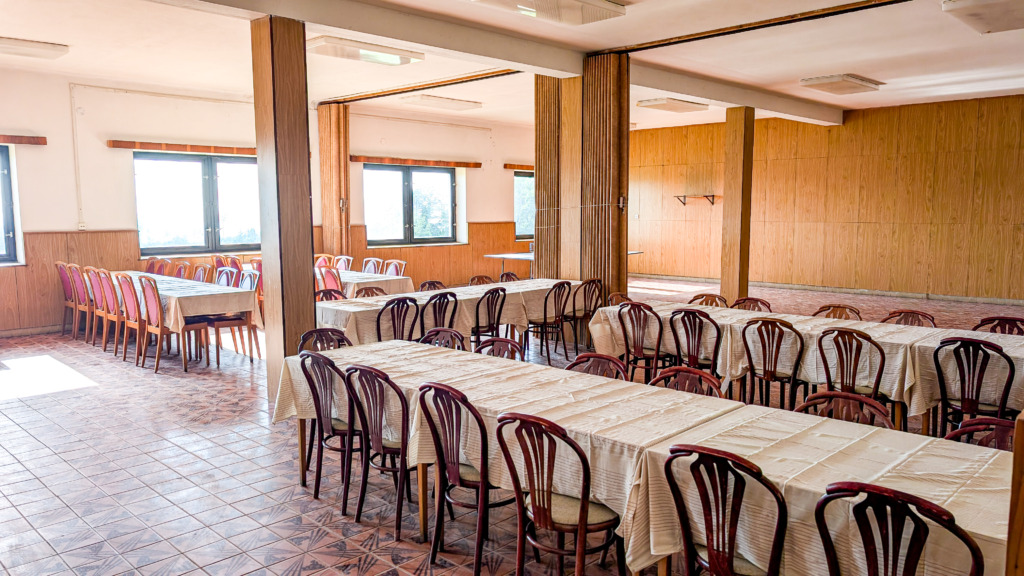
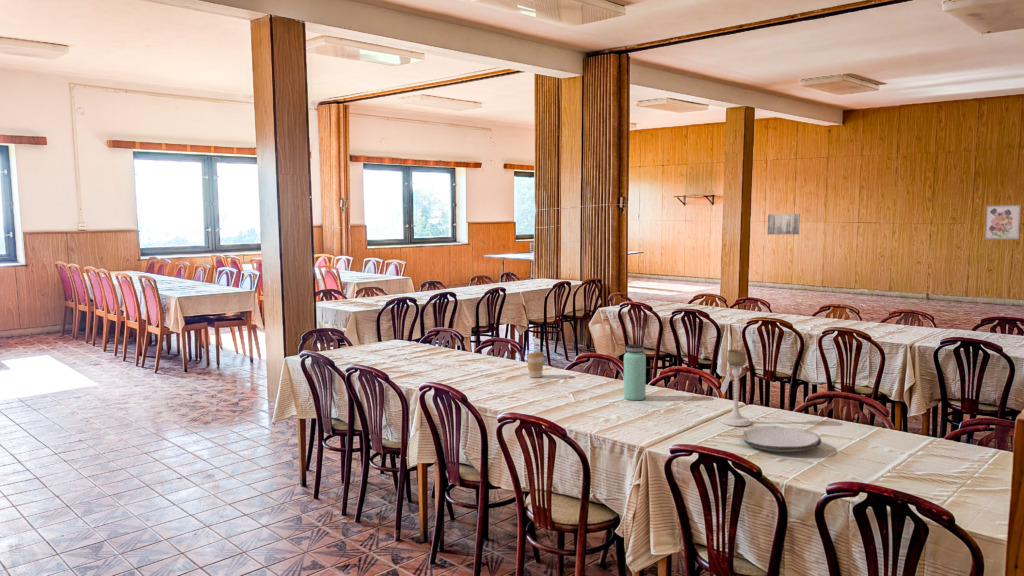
+ wall art [984,204,1021,240]
+ candle holder [719,348,752,427]
+ wall art [767,213,801,235]
+ coffee cup [526,351,545,379]
+ bottle [623,343,647,401]
+ plate [741,425,822,453]
